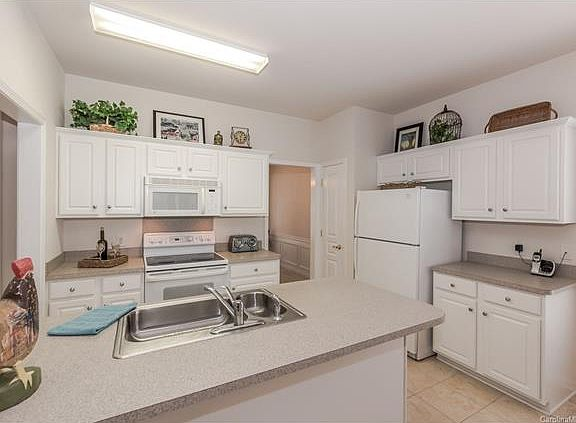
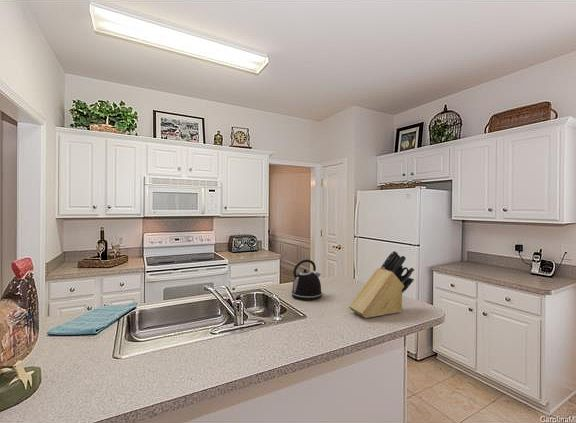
+ kettle [291,259,323,301]
+ knife block [348,250,415,319]
